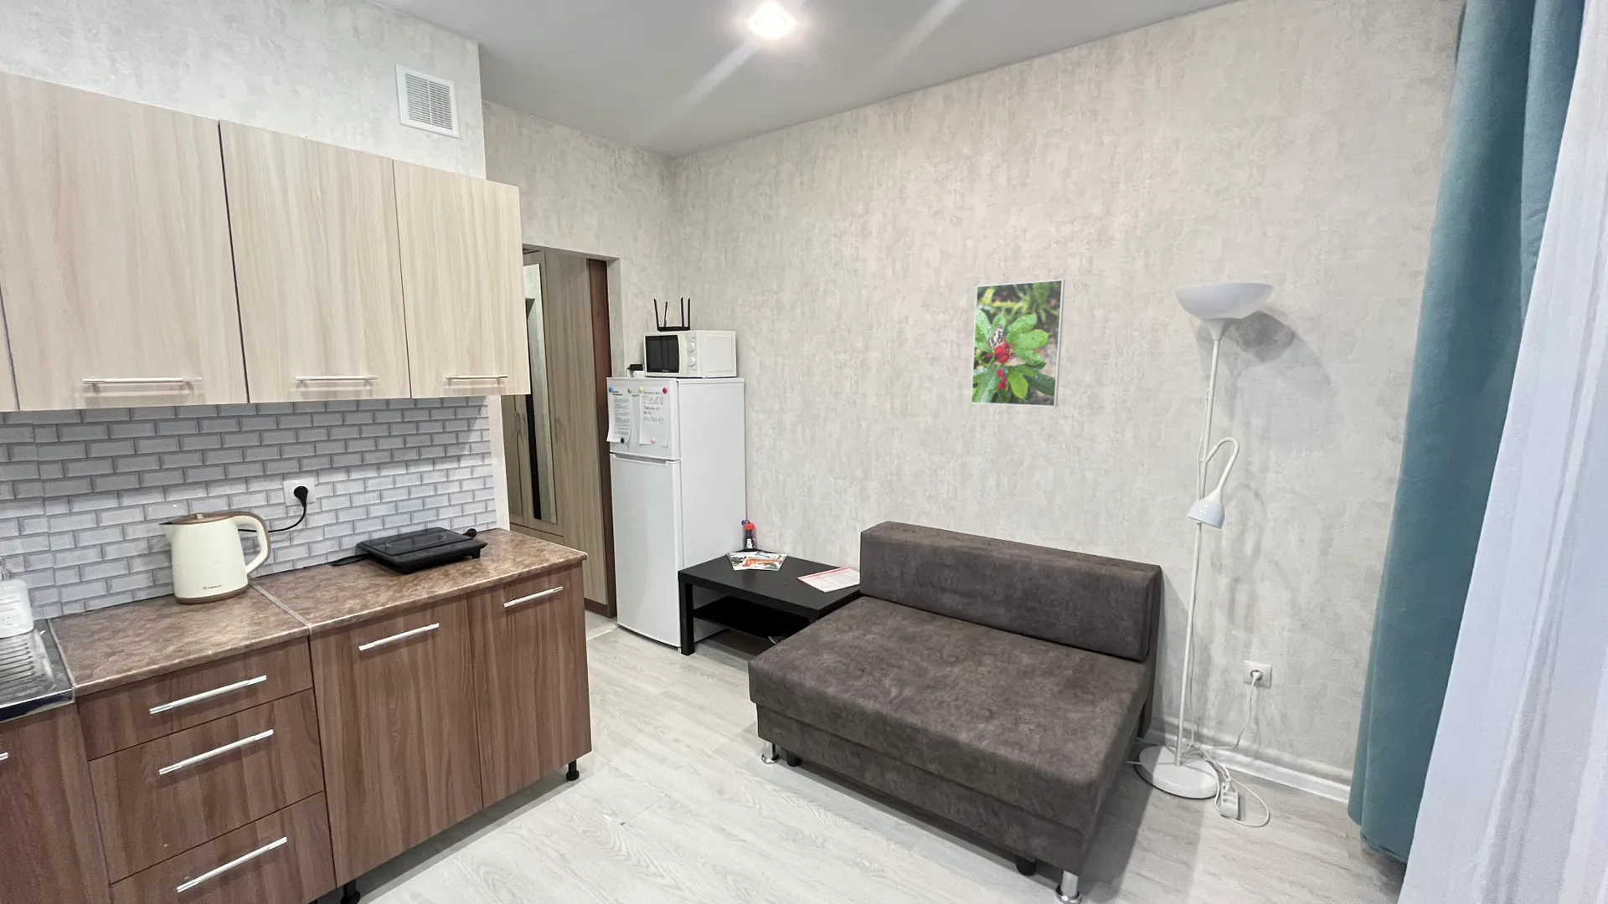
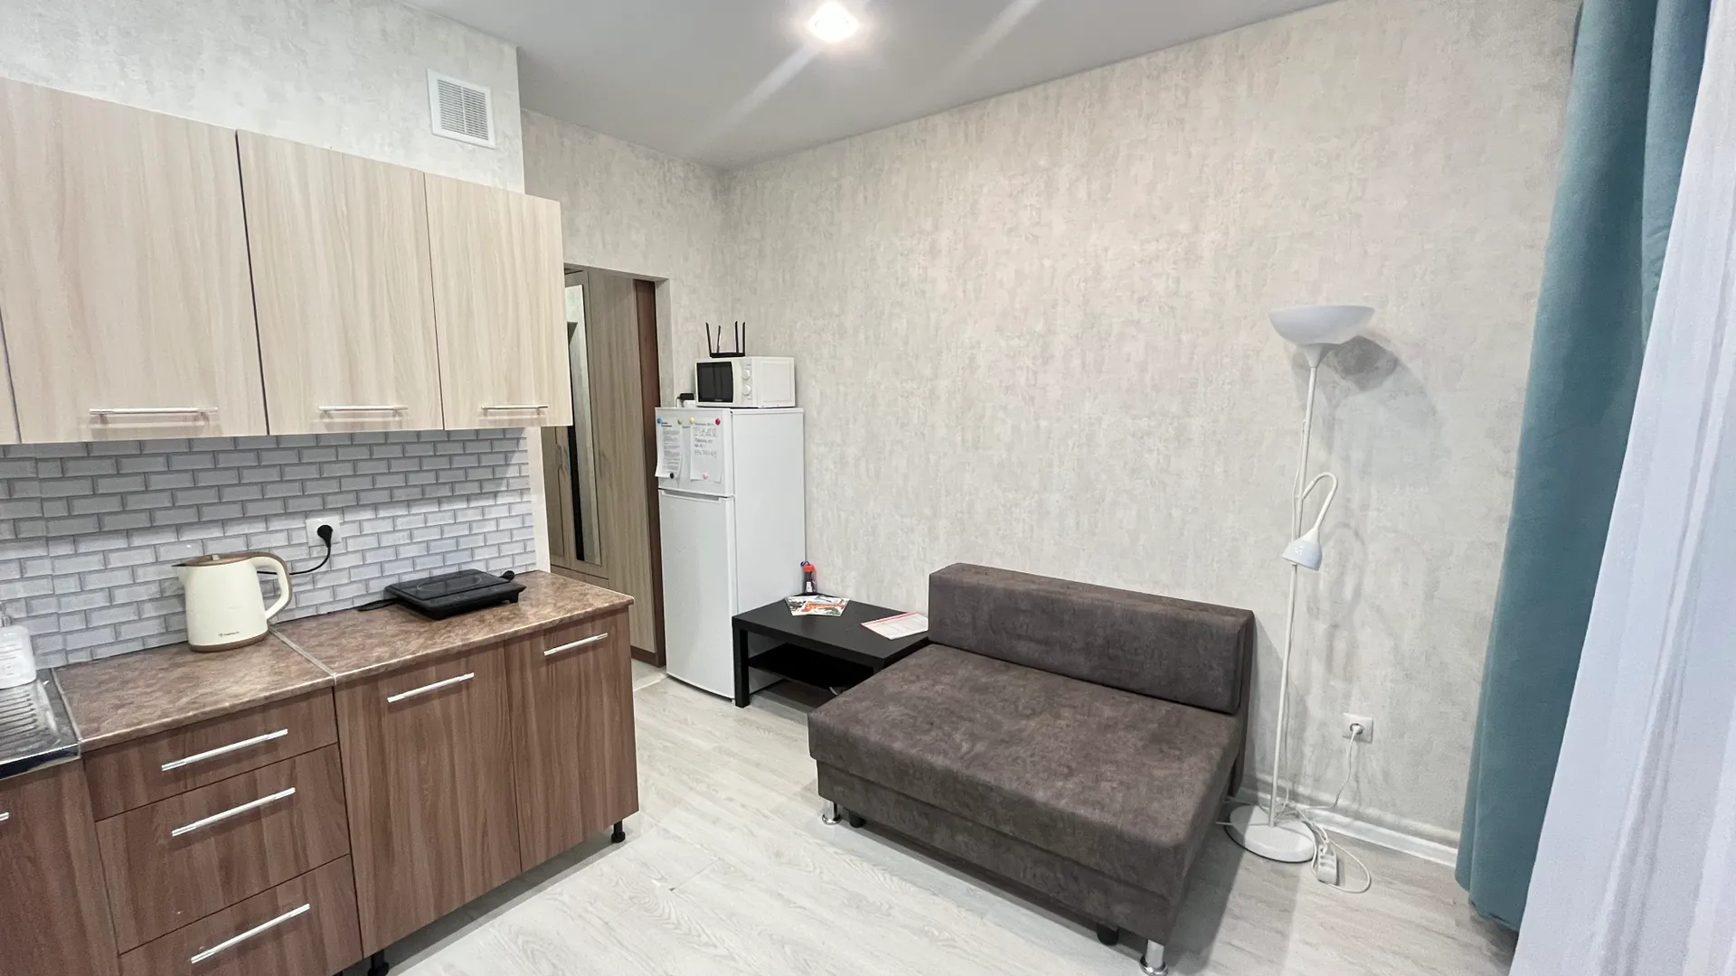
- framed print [970,279,1066,407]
